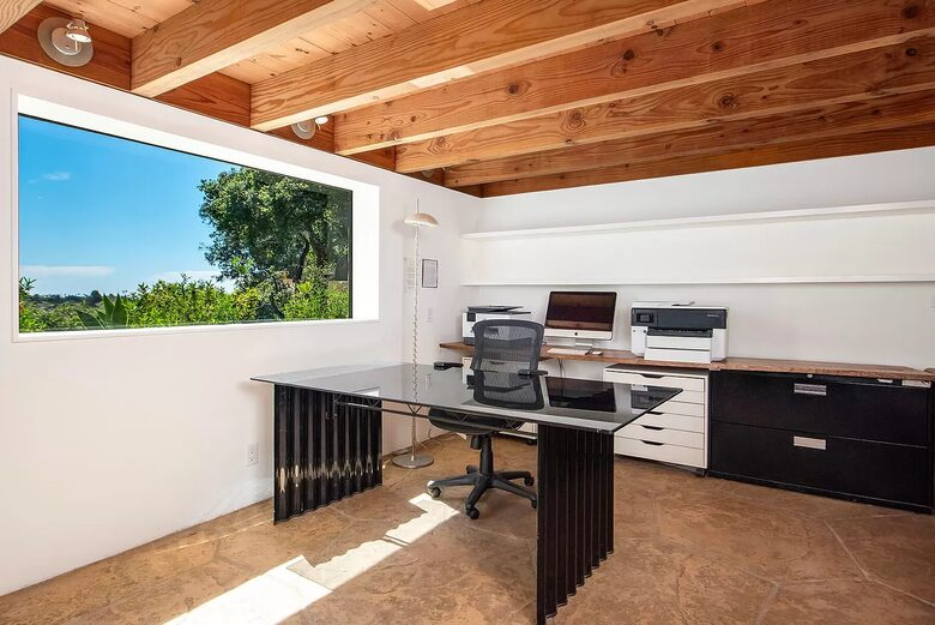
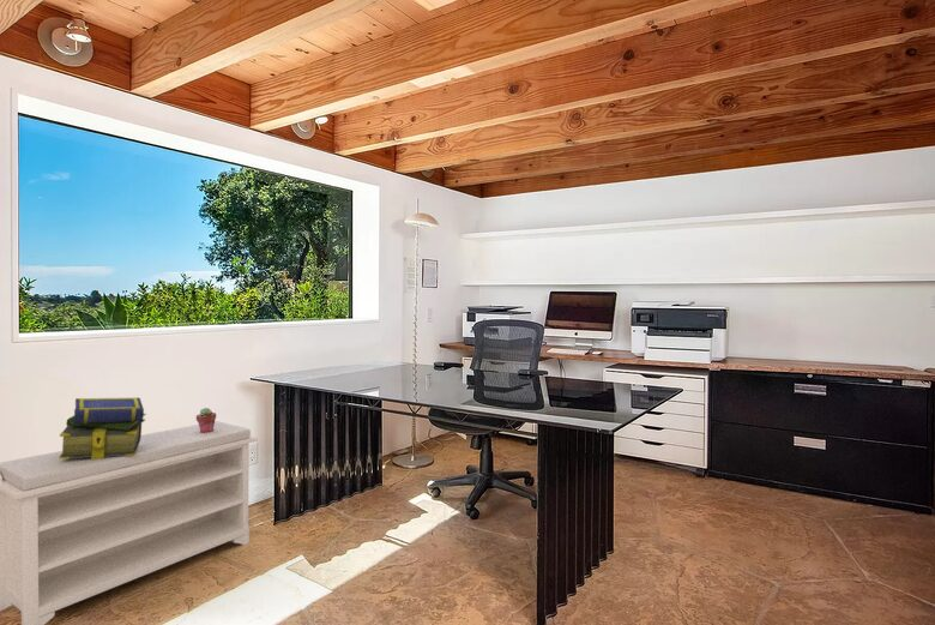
+ potted succulent [195,407,217,433]
+ bench [0,420,259,625]
+ stack of books [59,397,147,459]
